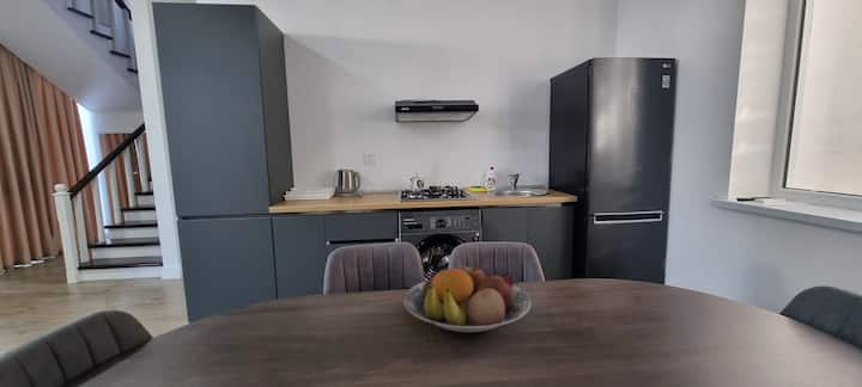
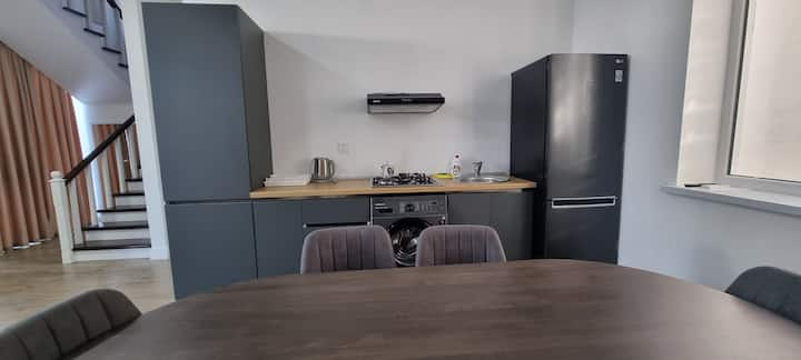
- fruit bowl [402,263,532,333]
